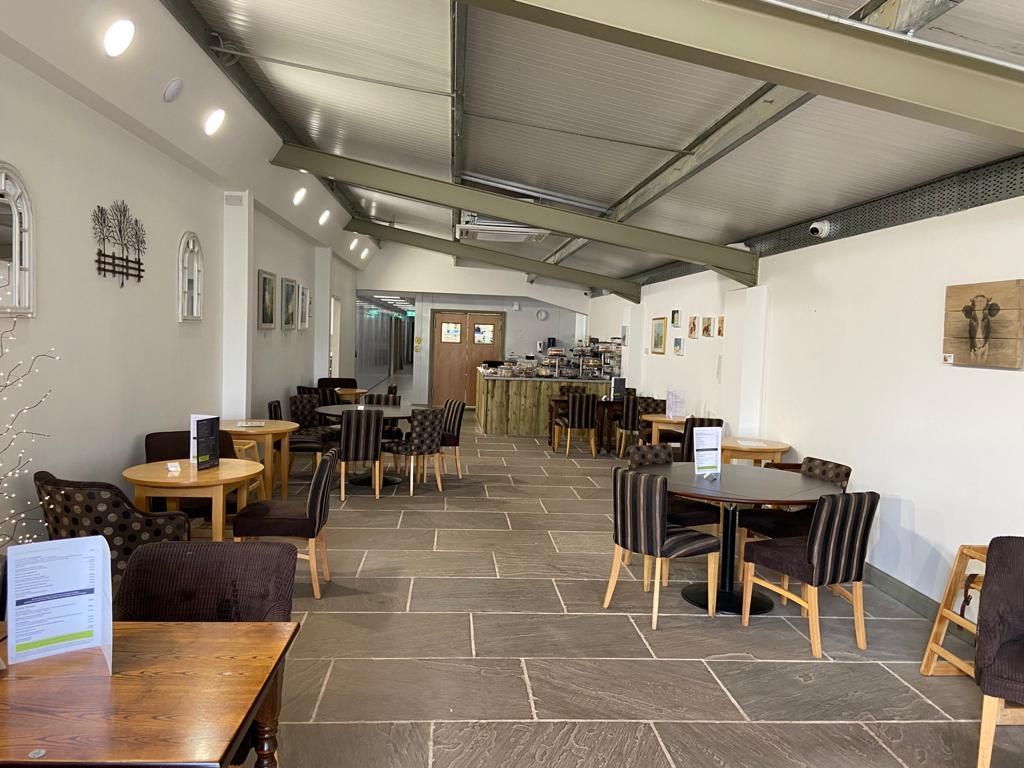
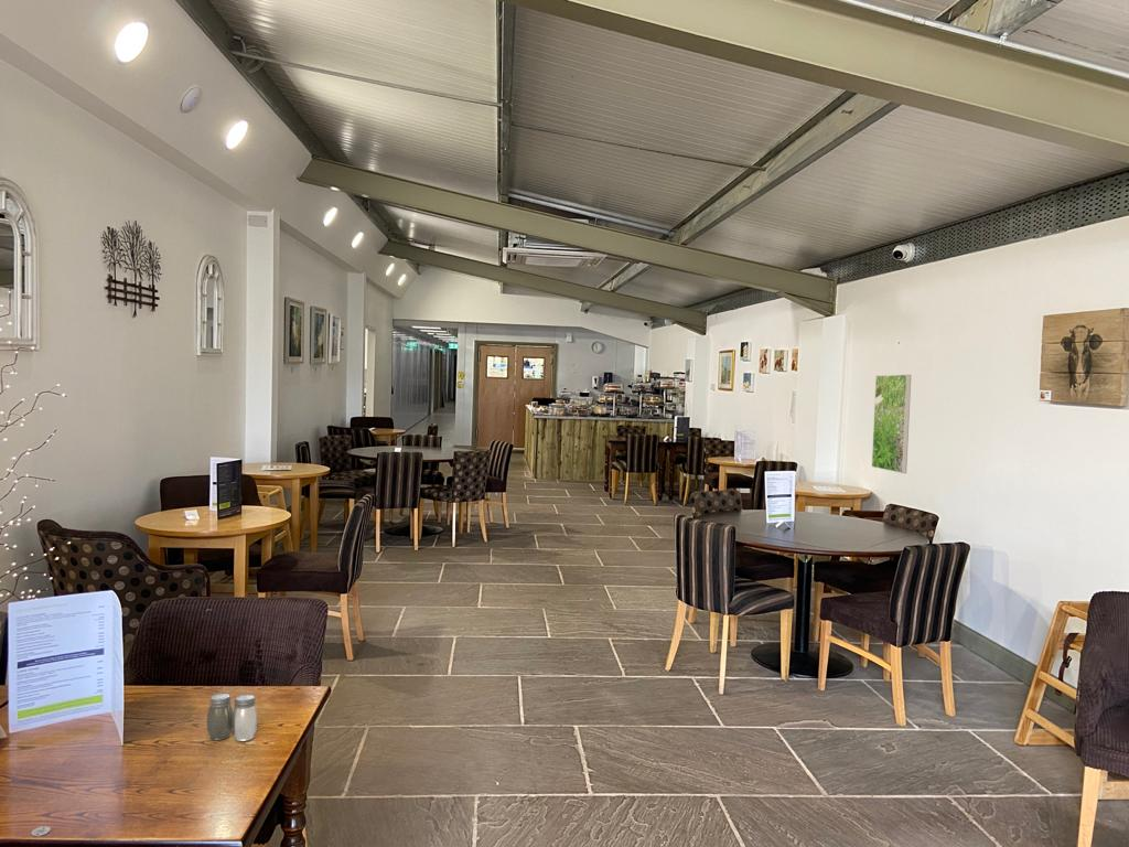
+ salt and pepper shaker [206,693,258,742]
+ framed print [871,374,912,474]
